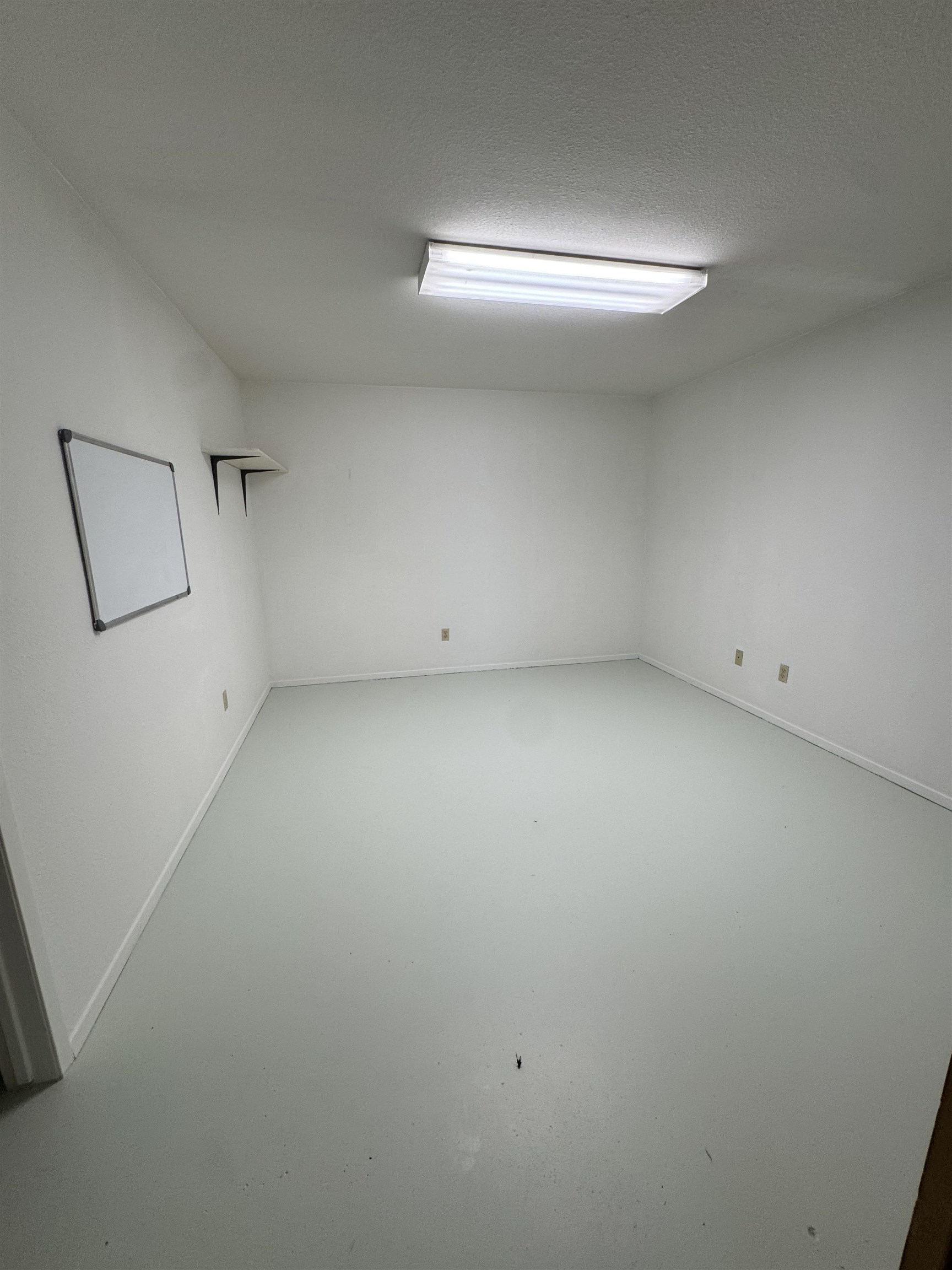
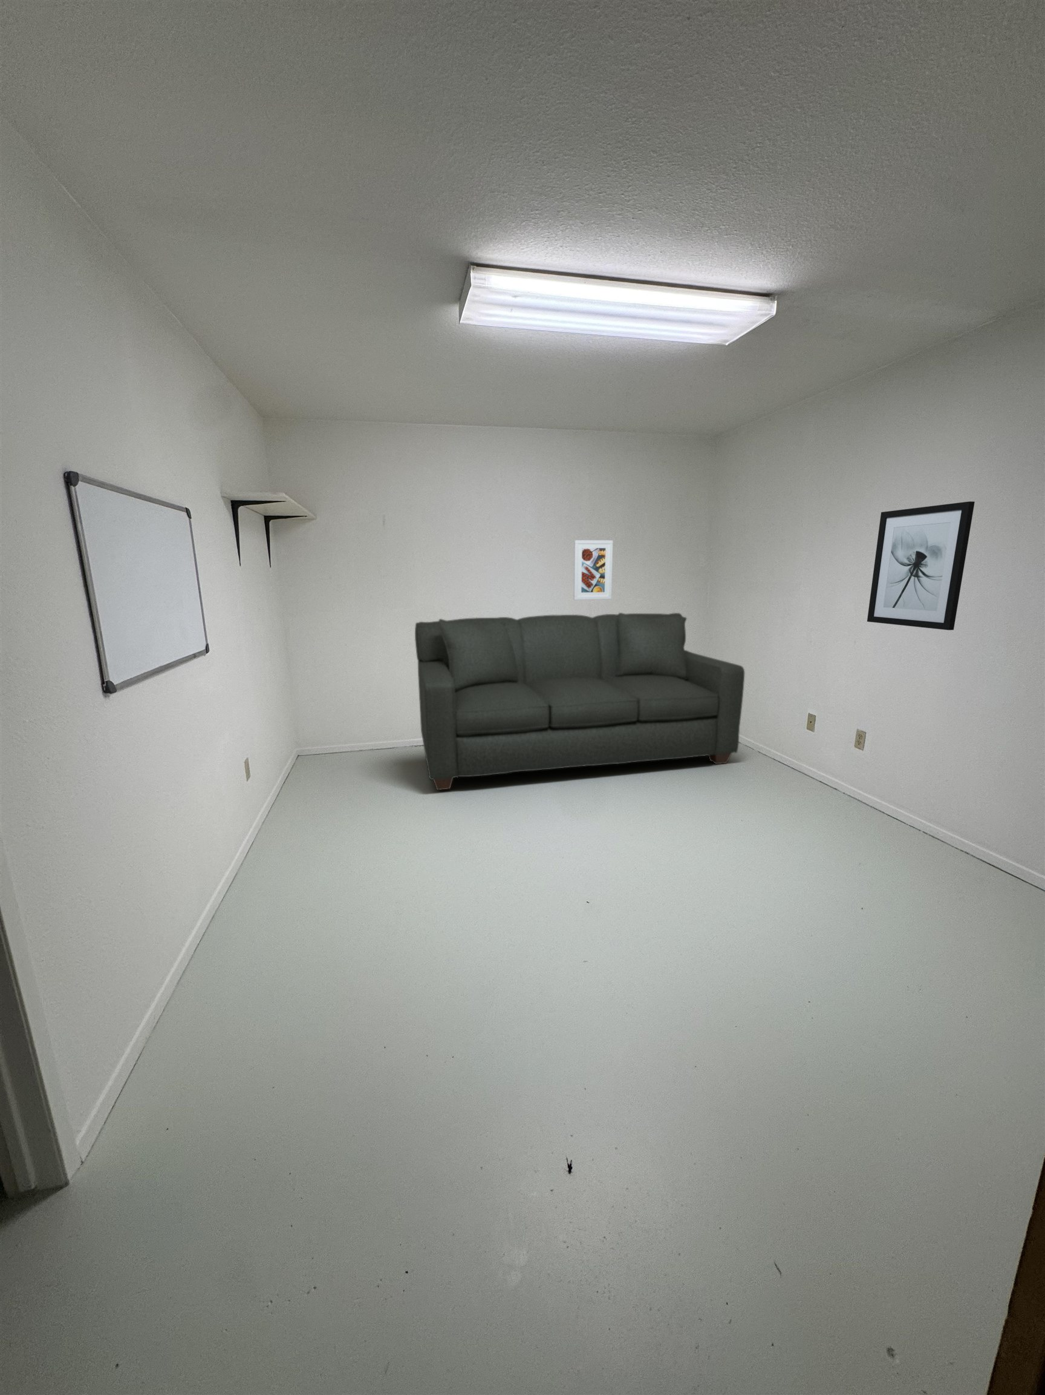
+ sofa [414,612,745,791]
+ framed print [573,539,614,601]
+ wall art [866,501,976,630]
